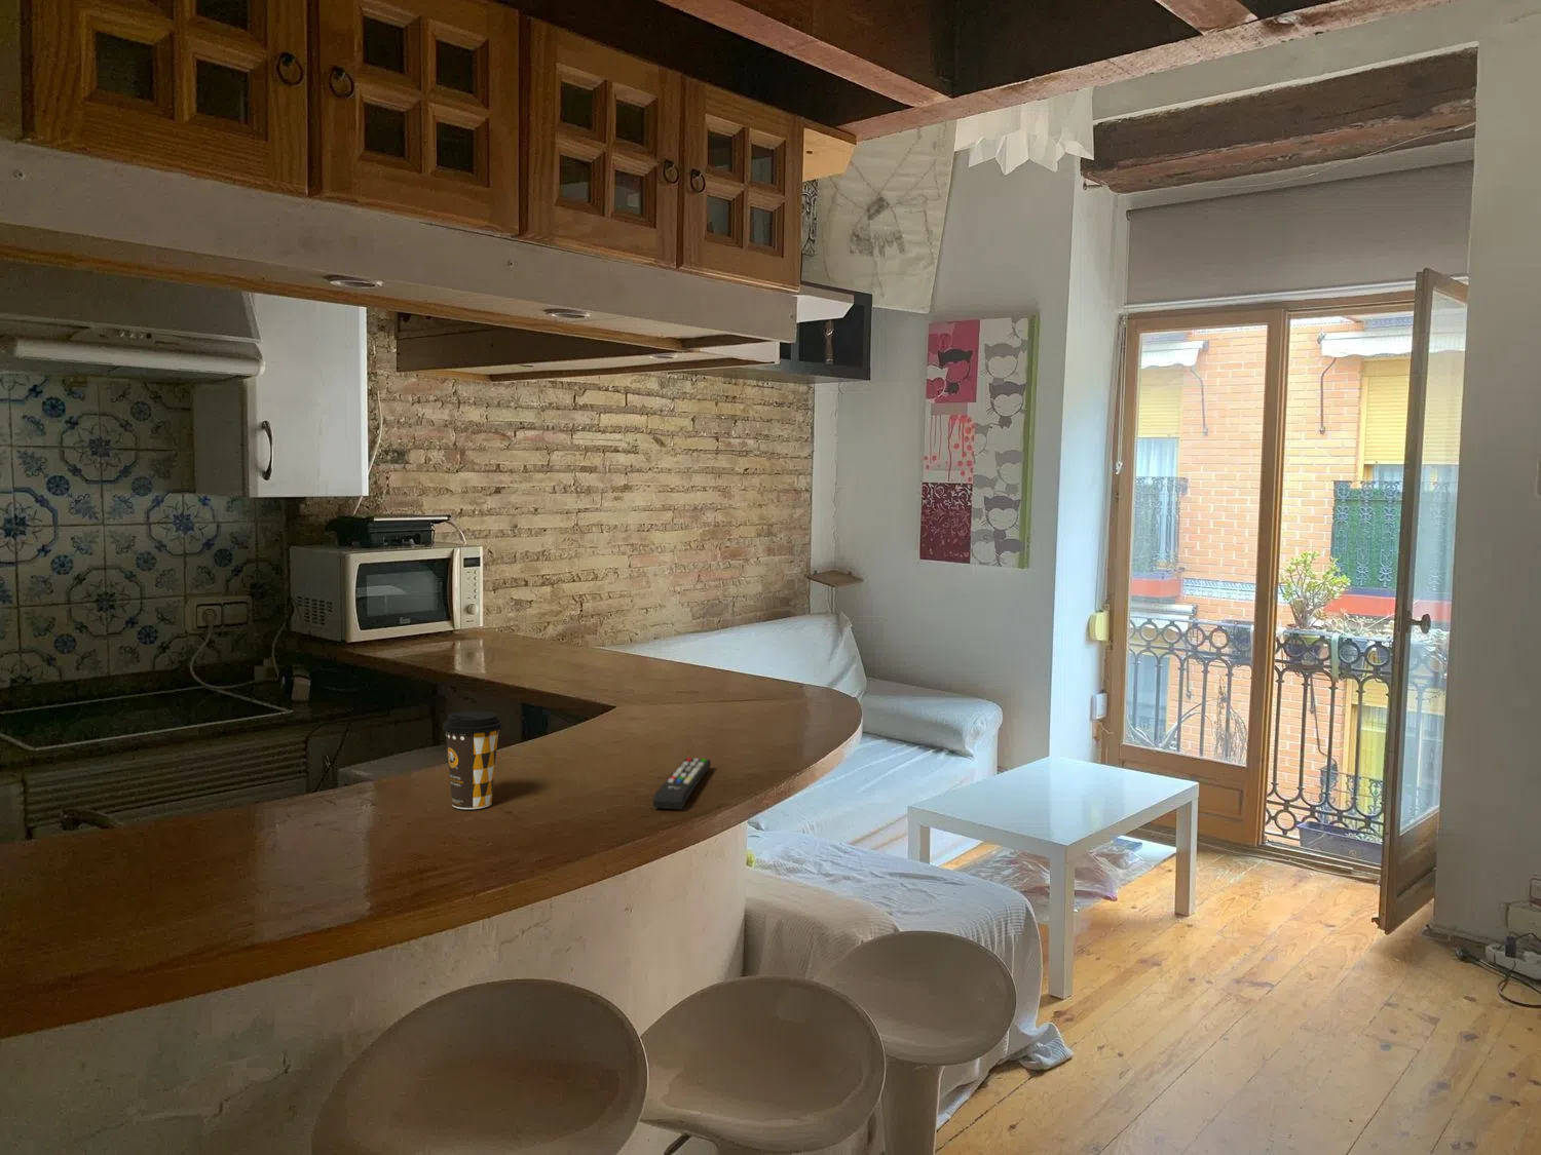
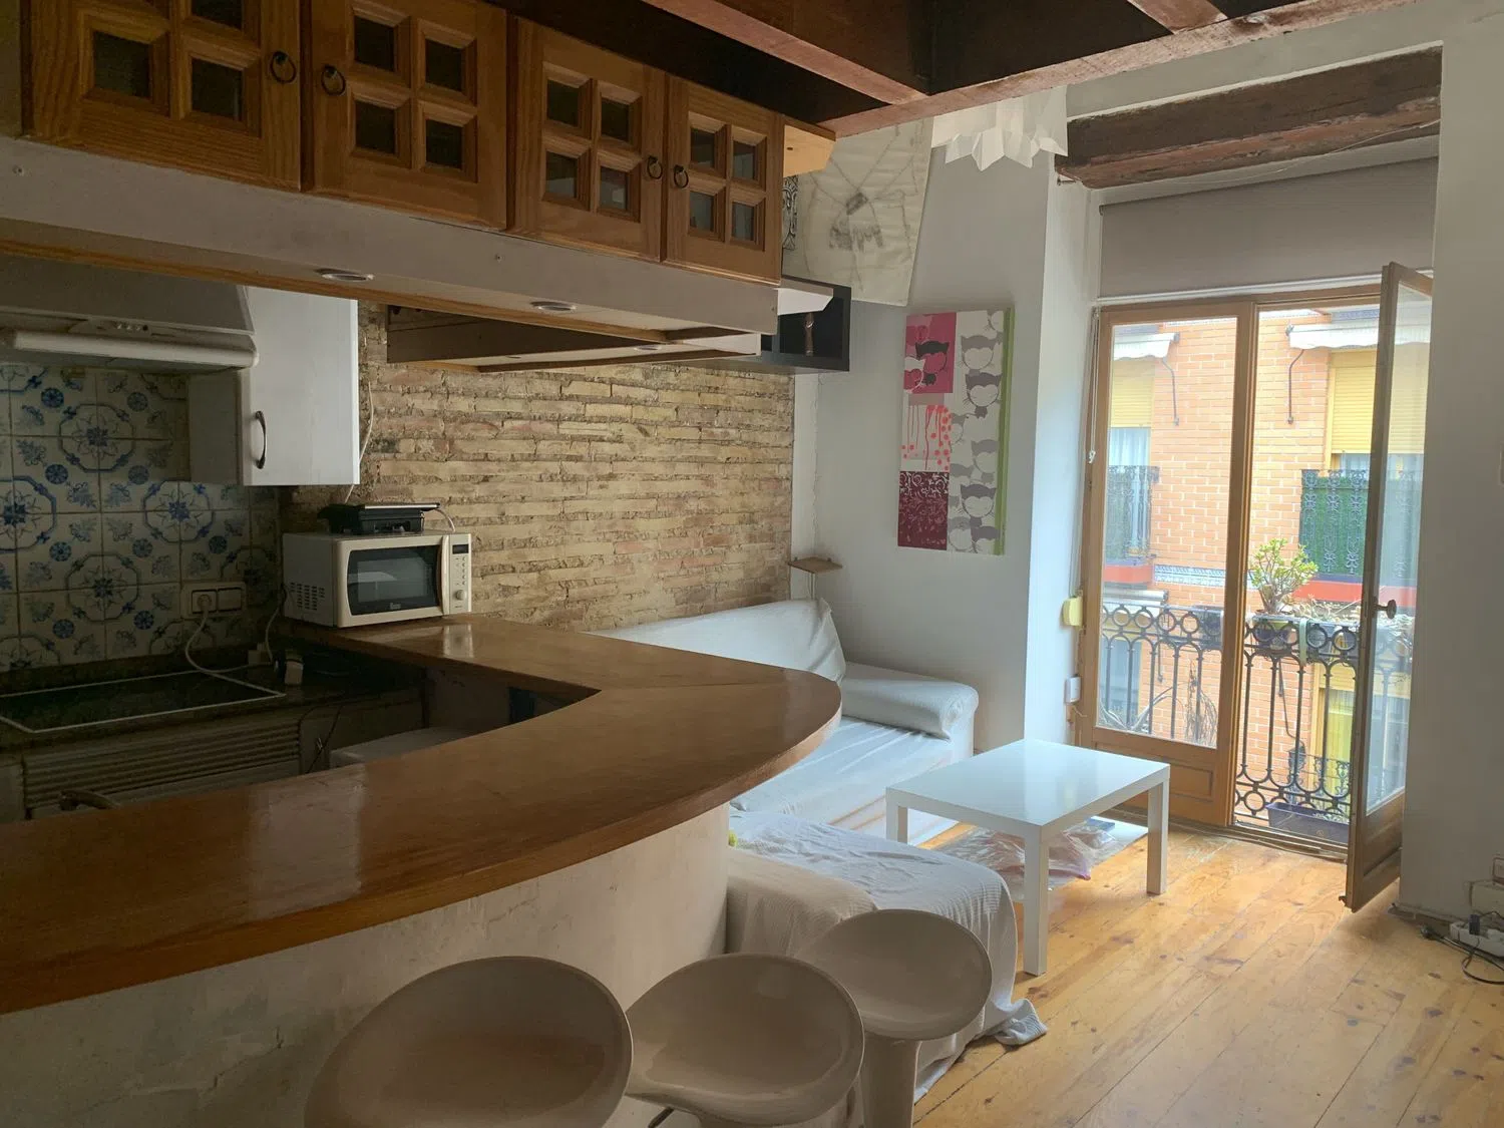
- coffee cup [442,710,504,810]
- remote control [653,757,712,810]
